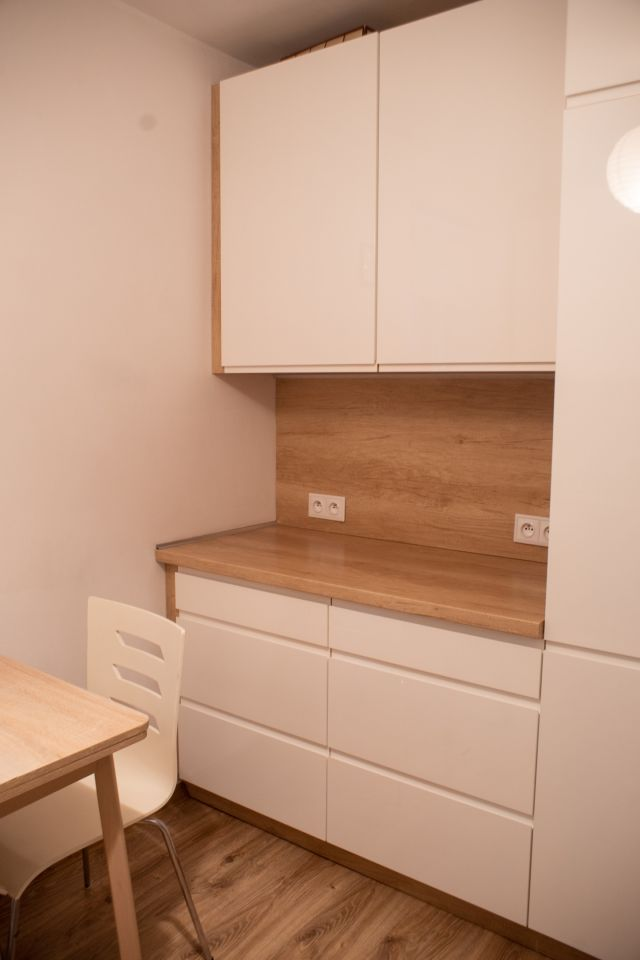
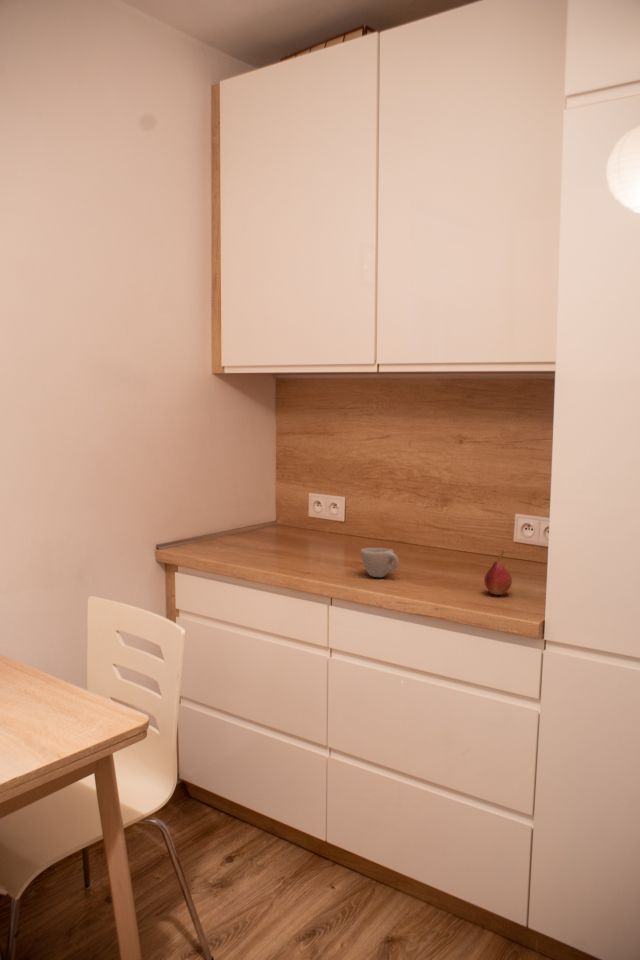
+ cup [359,547,400,578]
+ fruit [483,548,513,596]
